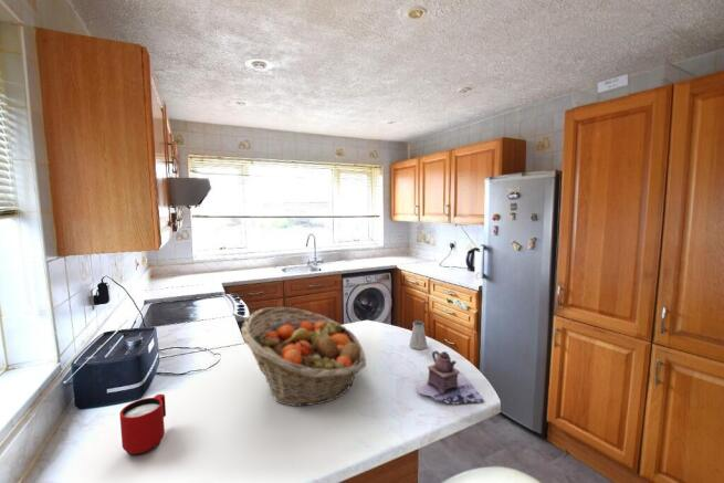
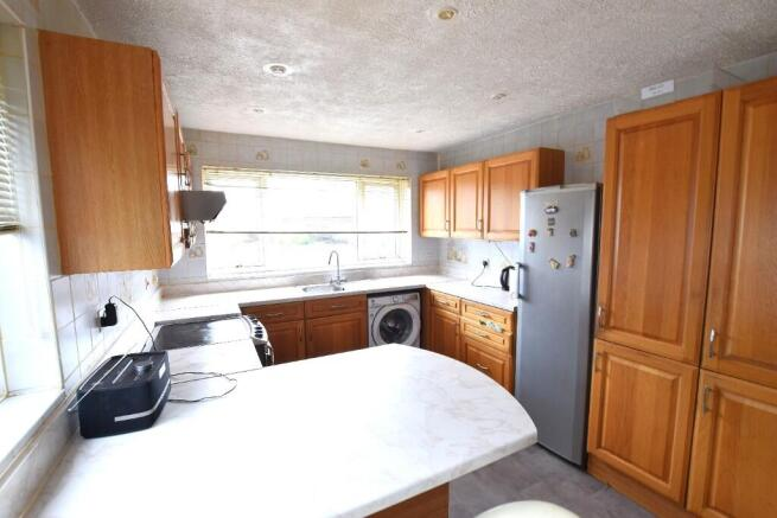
- teapot [415,349,485,406]
- fruit basket [240,306,367,407]
- saltshaker [408,319,429,350]
- mug [118,393,167,456]
